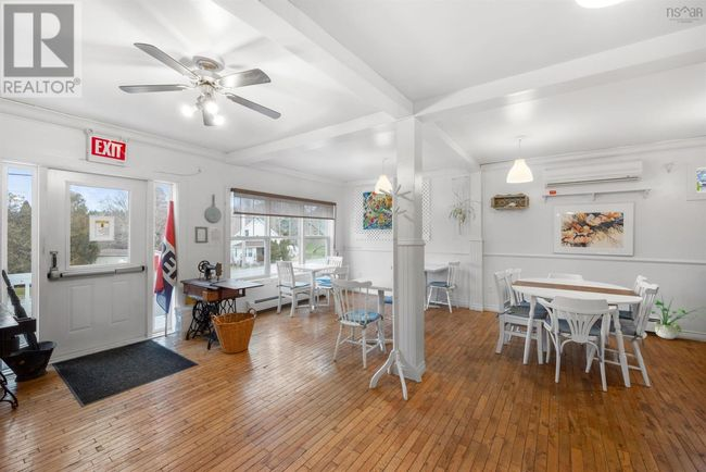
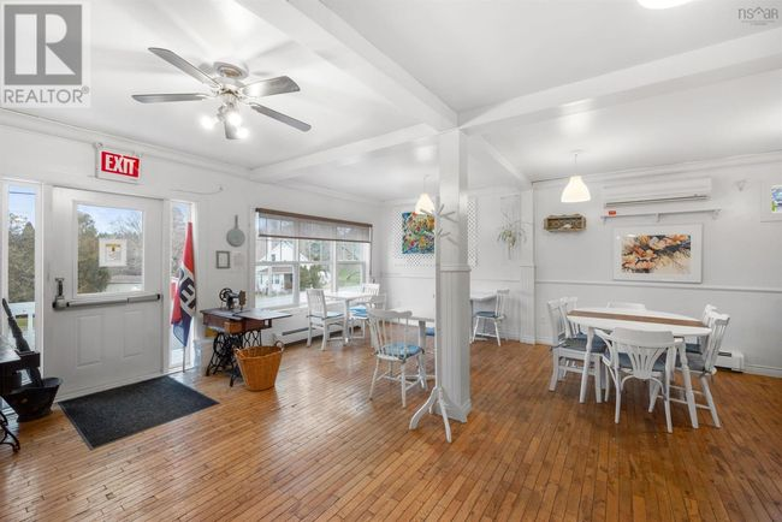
- potted plant [651,294,706,340]
